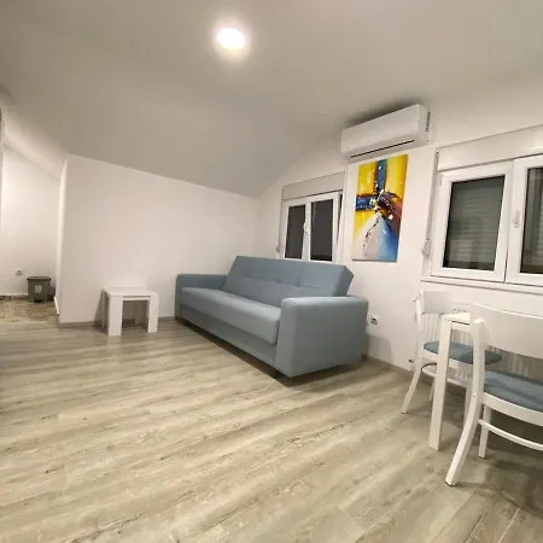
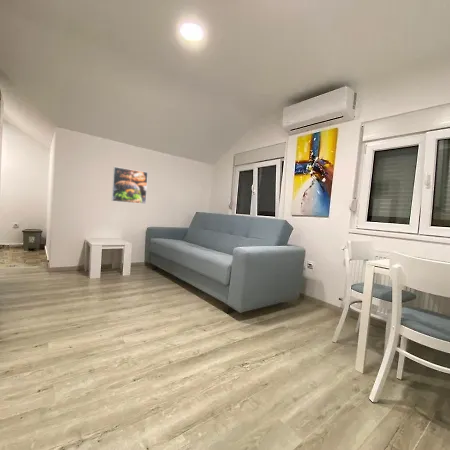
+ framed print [111,166,149,205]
